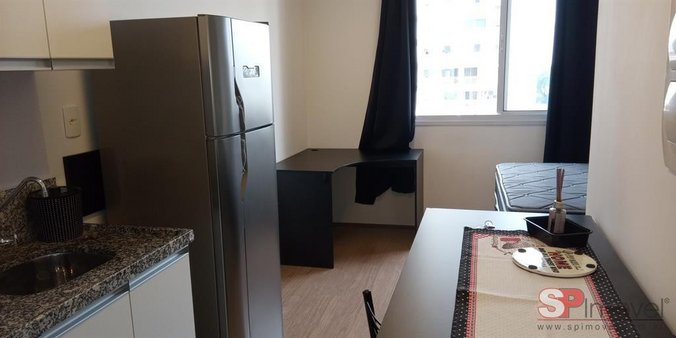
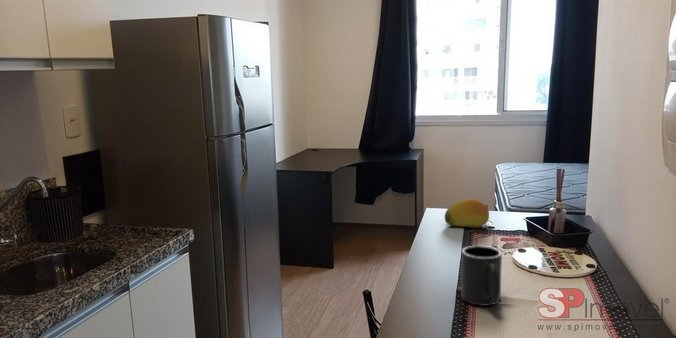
+ mug [460,245,503,307]
+ fruit [444,198,490,229]
